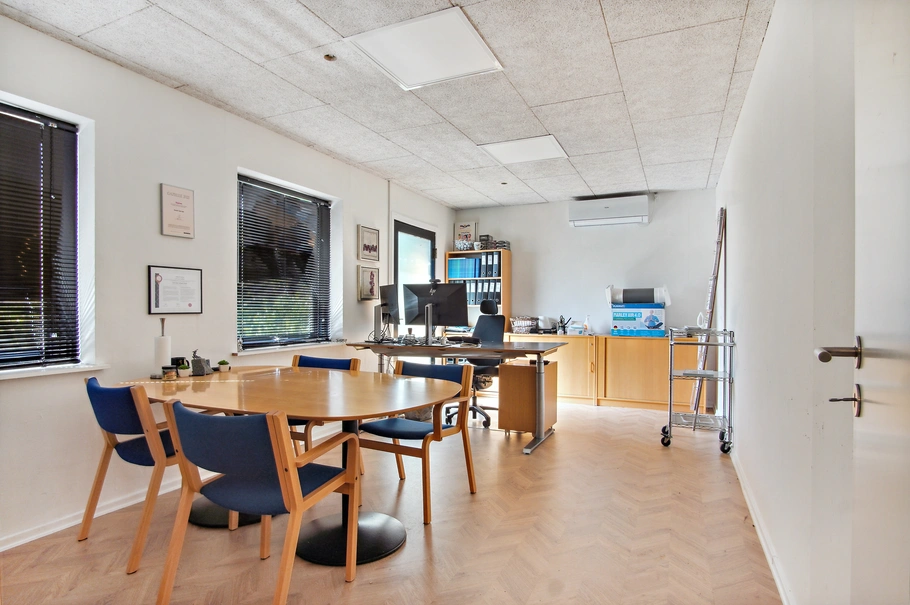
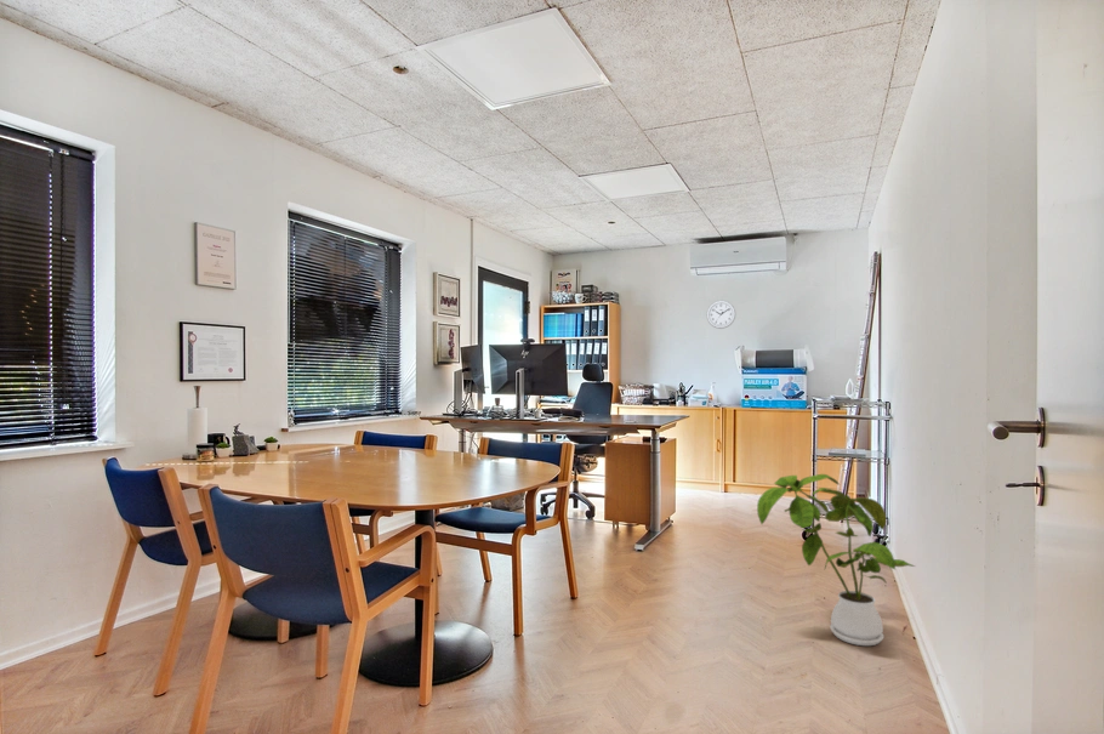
+ wall clock [705,300,736,330]
+ house plant [756,473,917,647]
